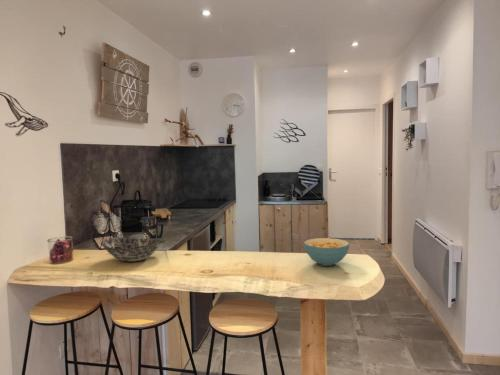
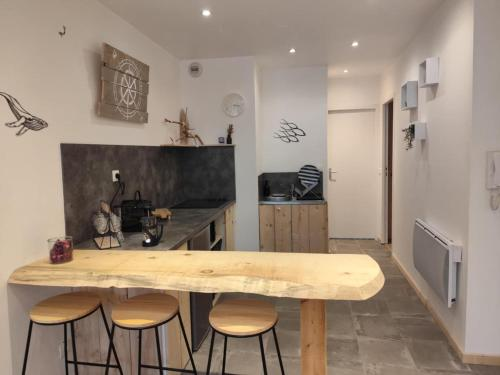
- cereal bowl [303,237,351,267]
- bowl [100,236,164,263]
